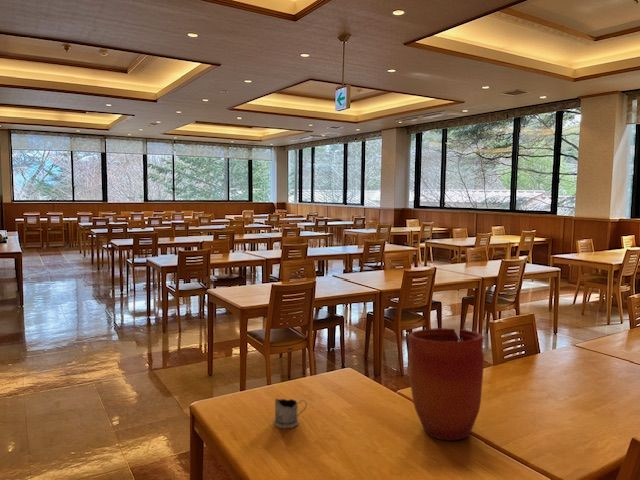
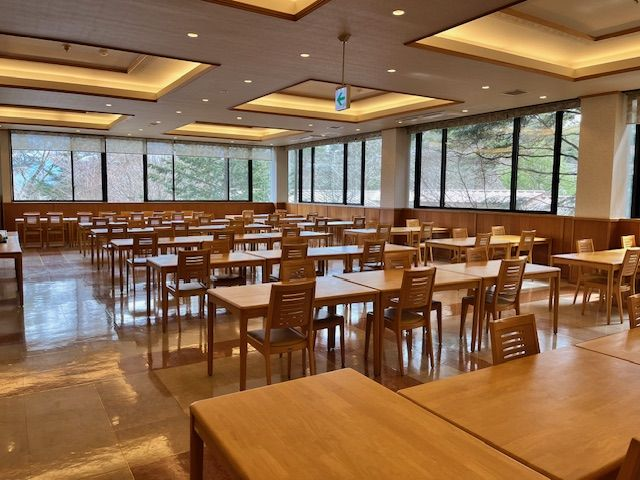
- tea glass holder [273,397,308,429]
- vase [408,327,485,442]
